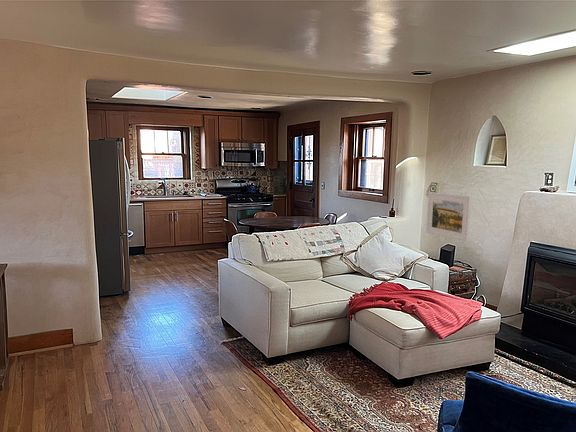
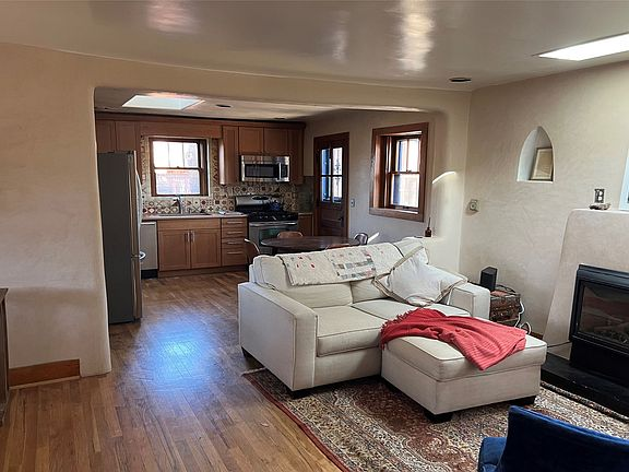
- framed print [425,191,472,242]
